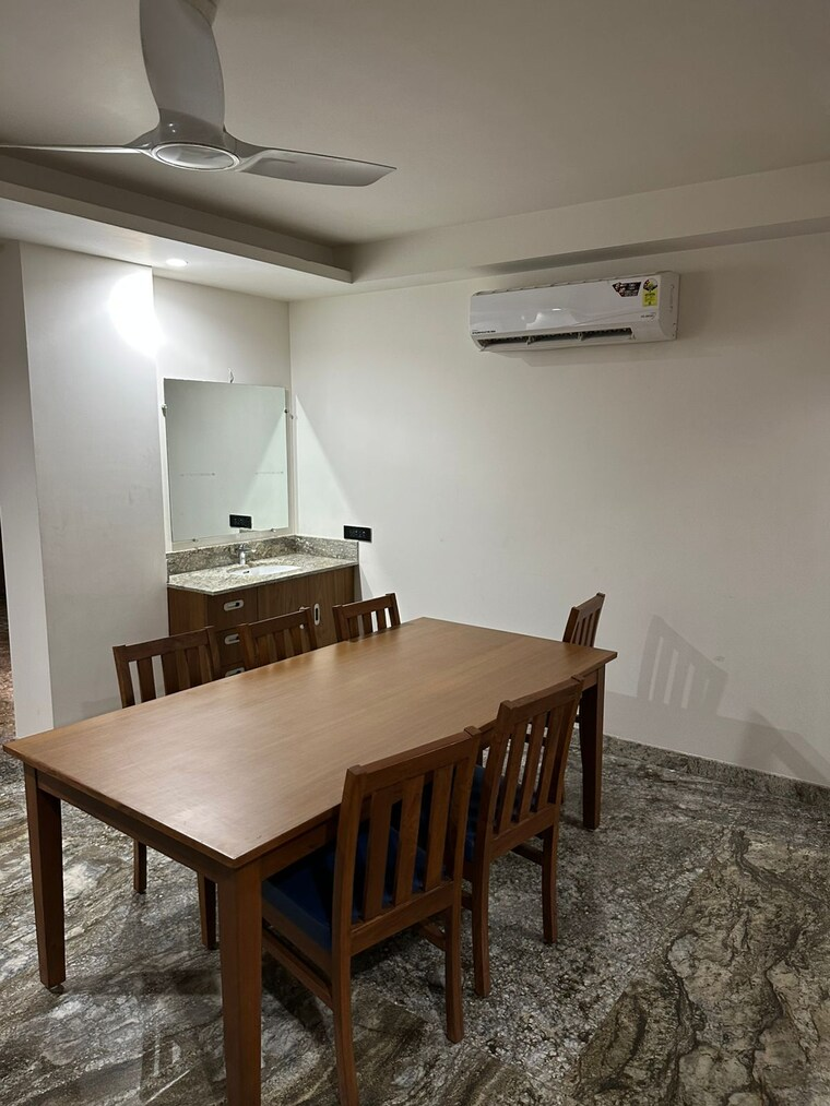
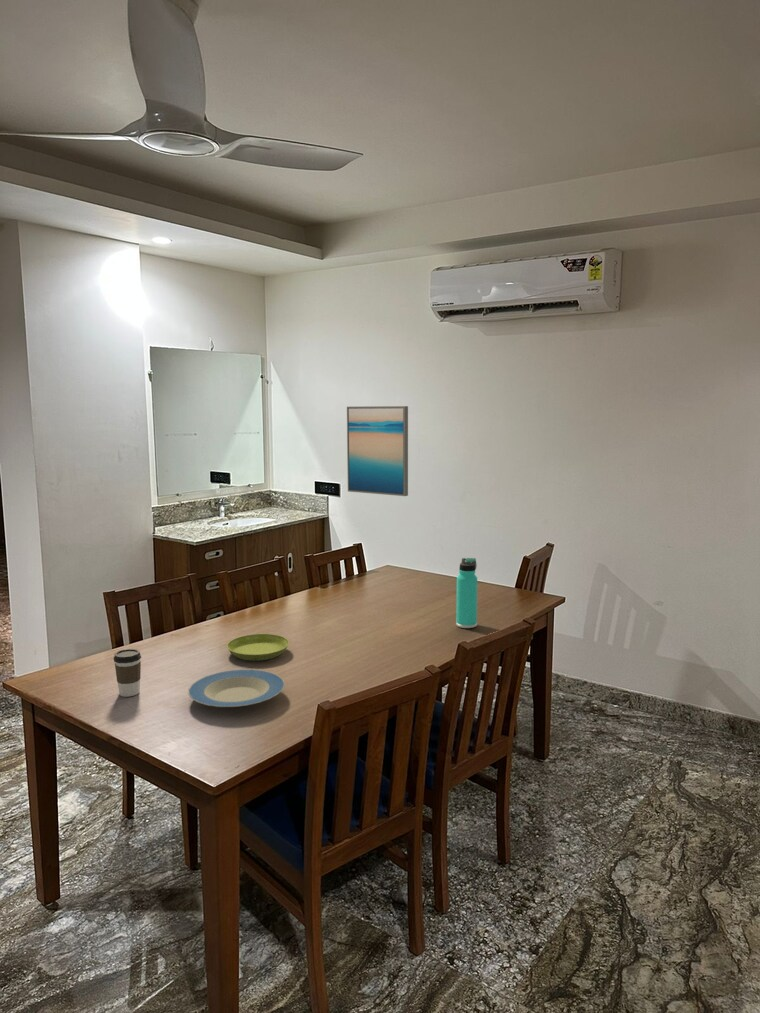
+ thermos bottle [455,557,478,629]
+ coffee cup [113,648,142,698]
+ wall art [346,405,409,497]
+ saucer [226,633,290,662]
+ plate [188,669,286,708]
